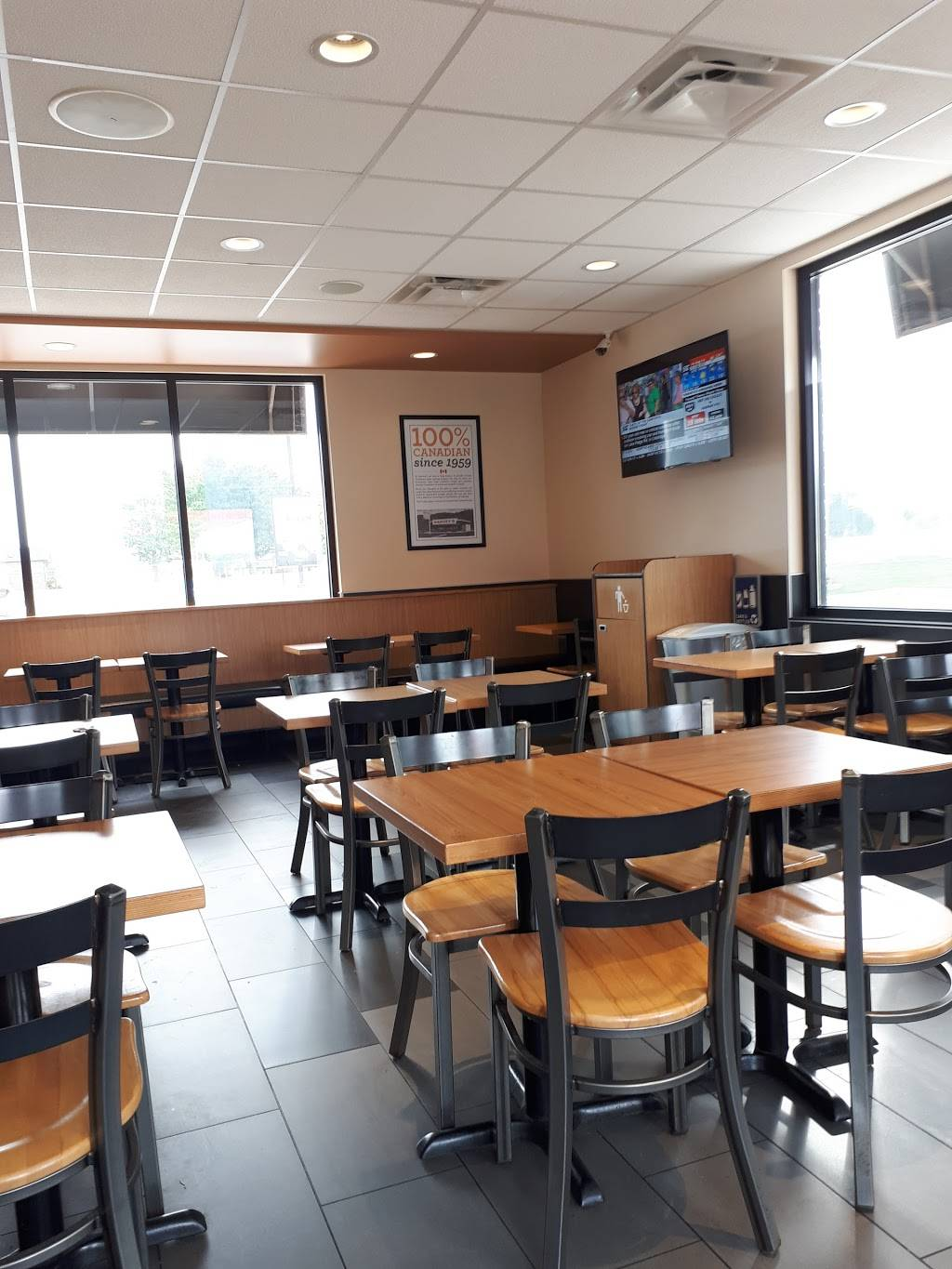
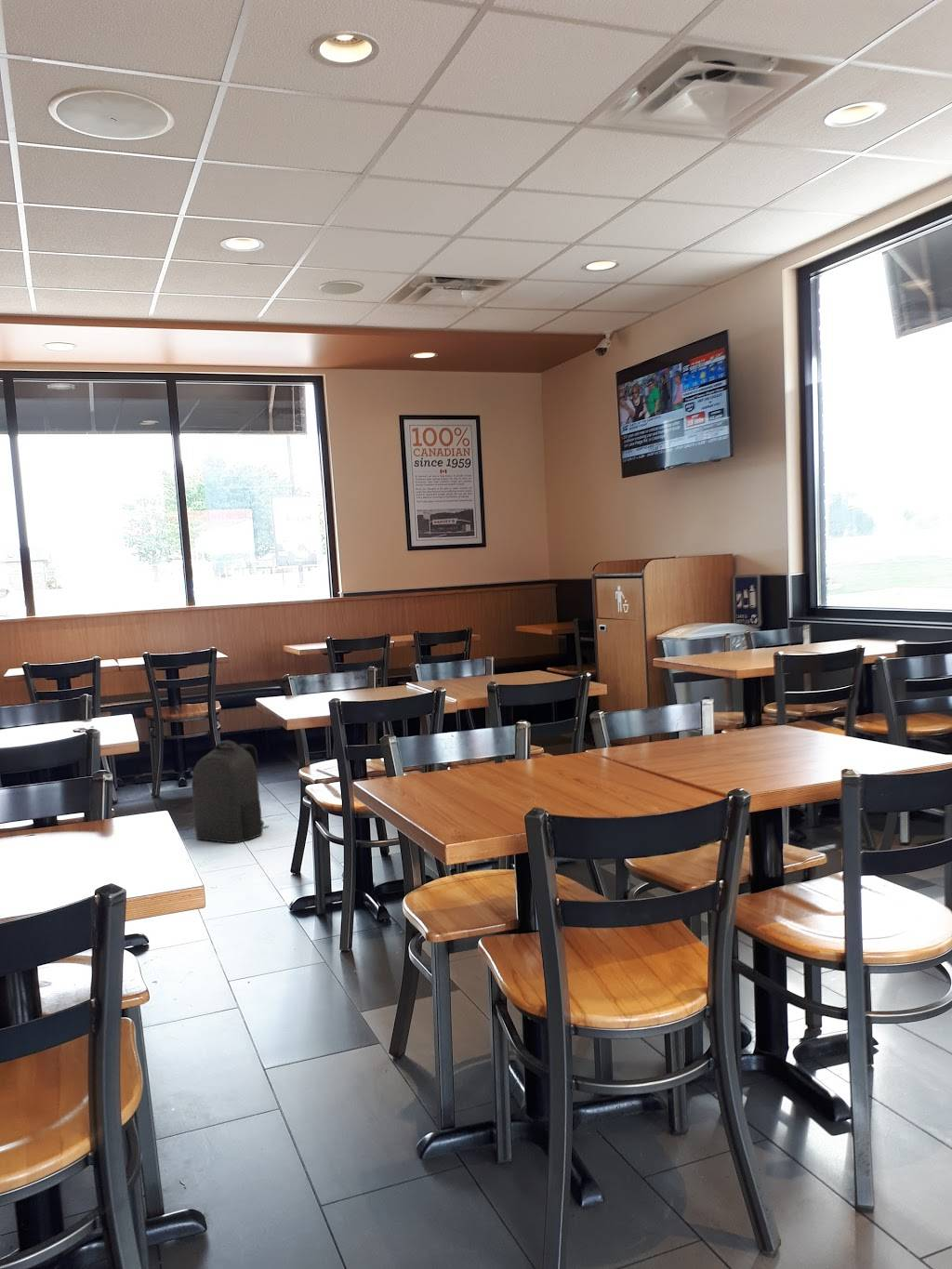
+ backpack [191,739,270,844]
